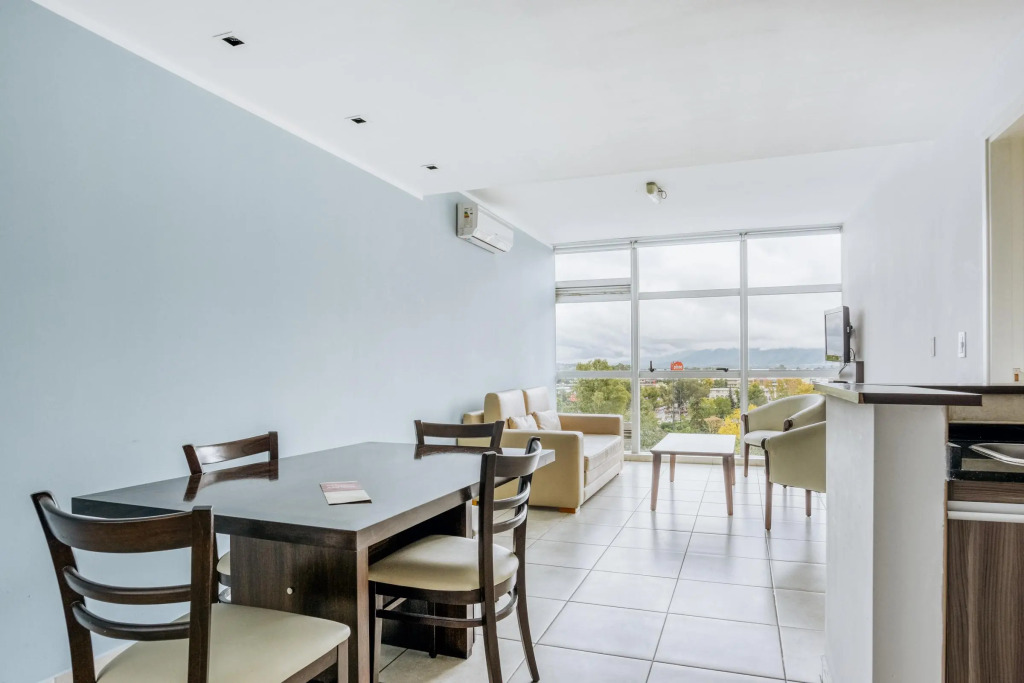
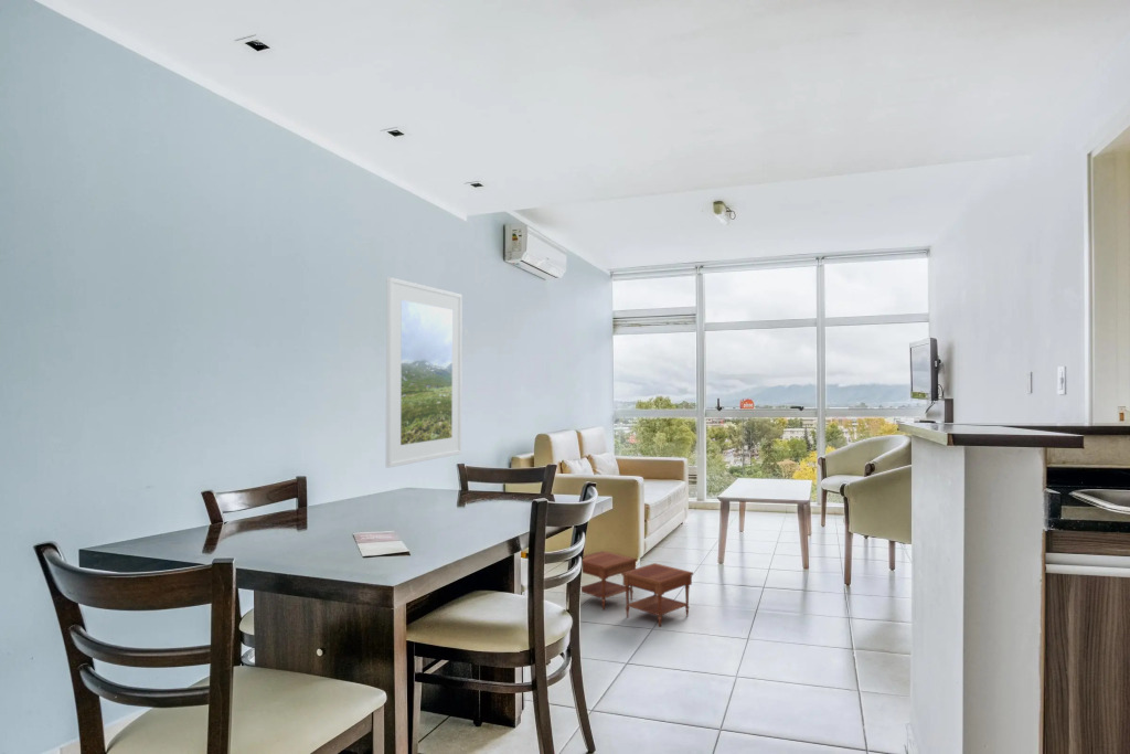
+ side table [580,550,694,628]
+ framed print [385,276,463,469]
